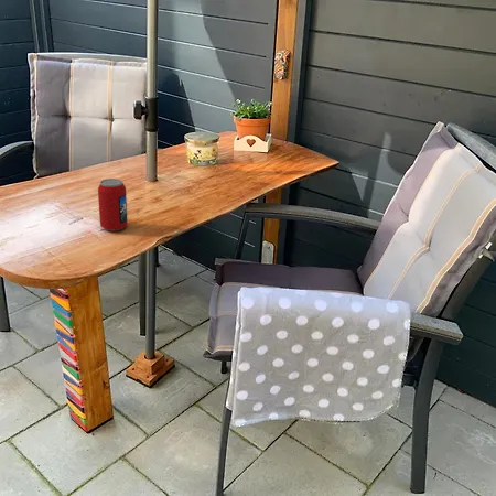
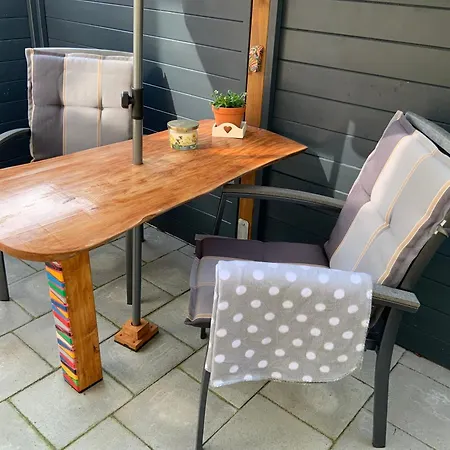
- beverage can [97,177,129,231]
